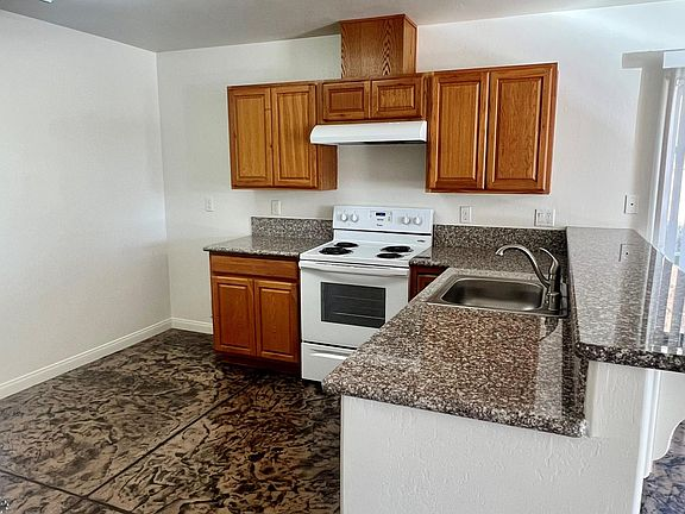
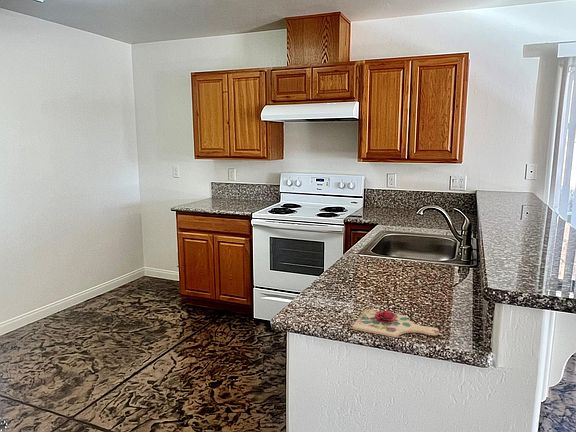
+ cutting board [351,306,440,338]
